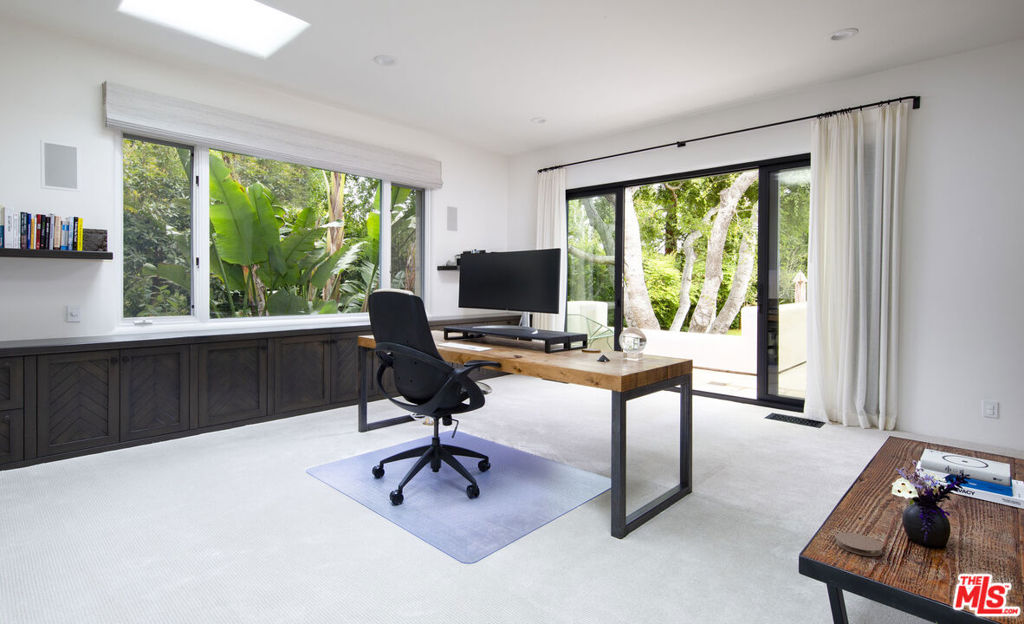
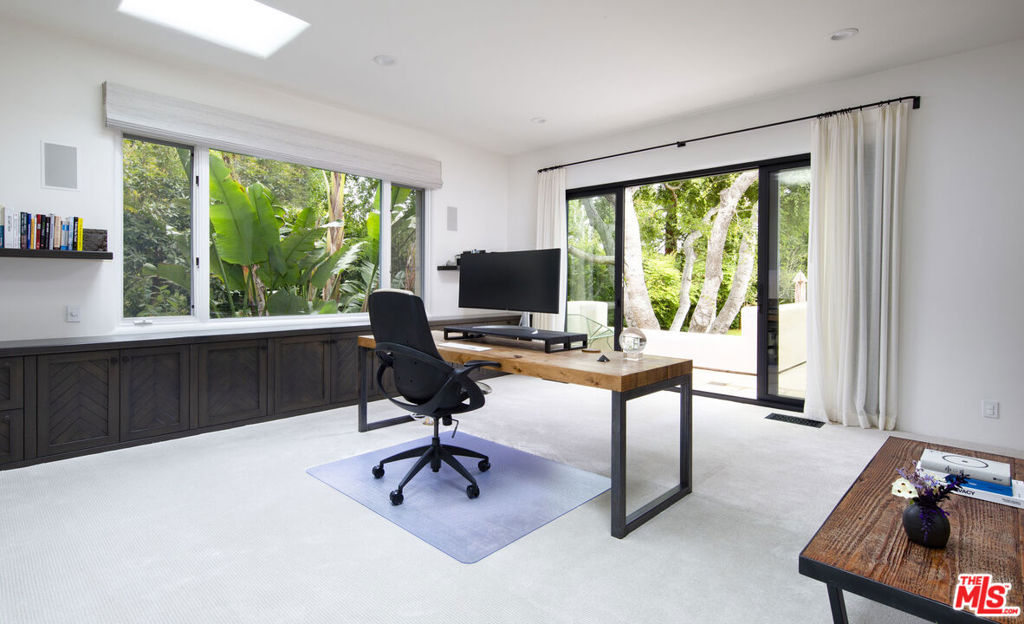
- coaster [835,532,883,557]
